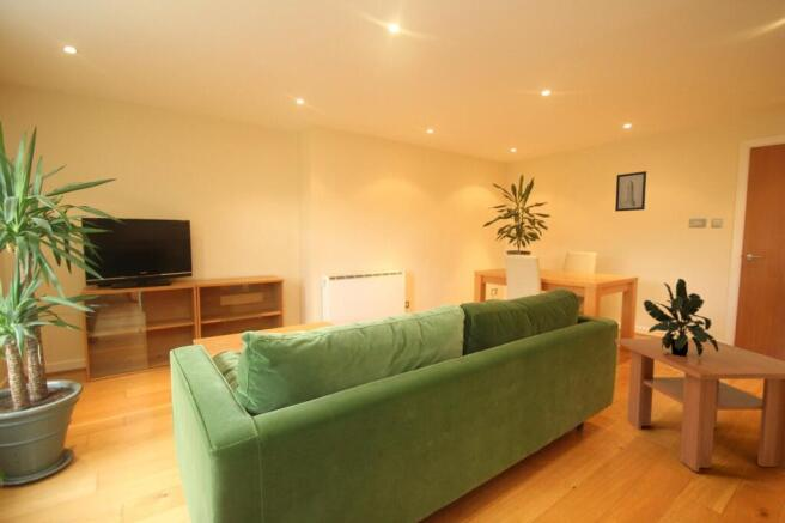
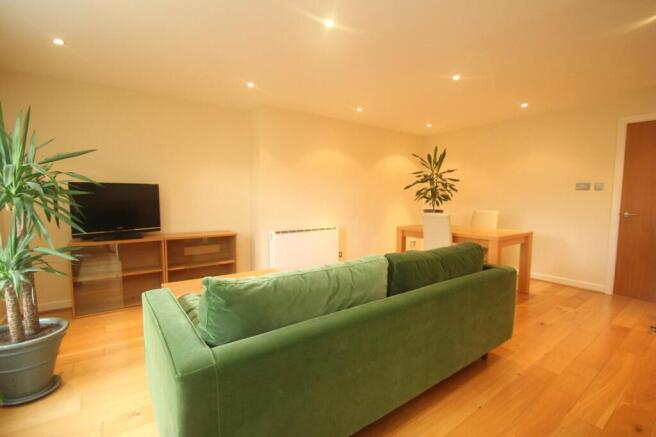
- wall art [614,170,647,213]
- coffee table [614,337,785,473]
- potted plant [643,278,719,357]
